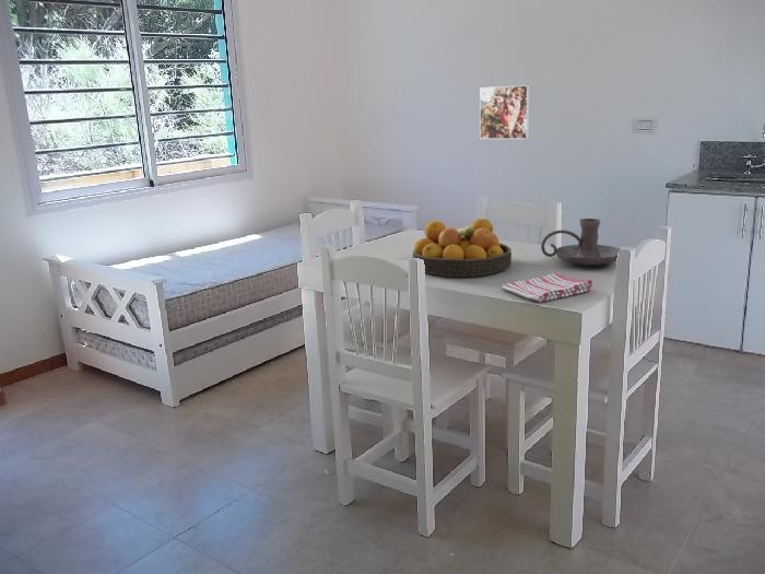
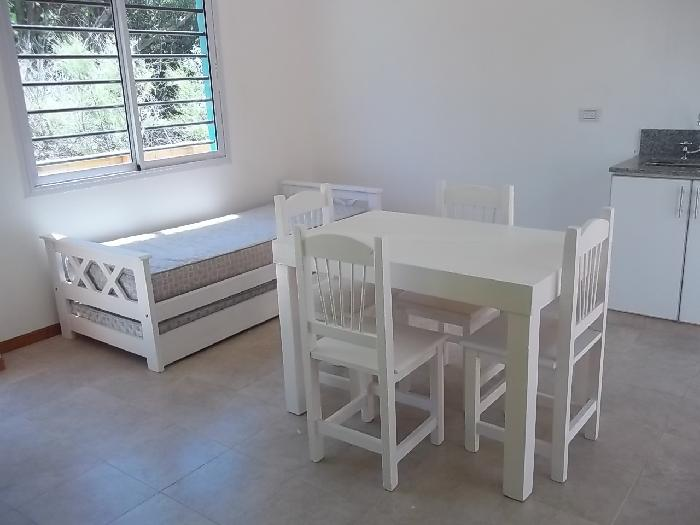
- candle holder [540,218,621,266]
- fruit bowl [412,218,513,278]
- dish towel [501,271,593,303]
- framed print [479,84,531,140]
